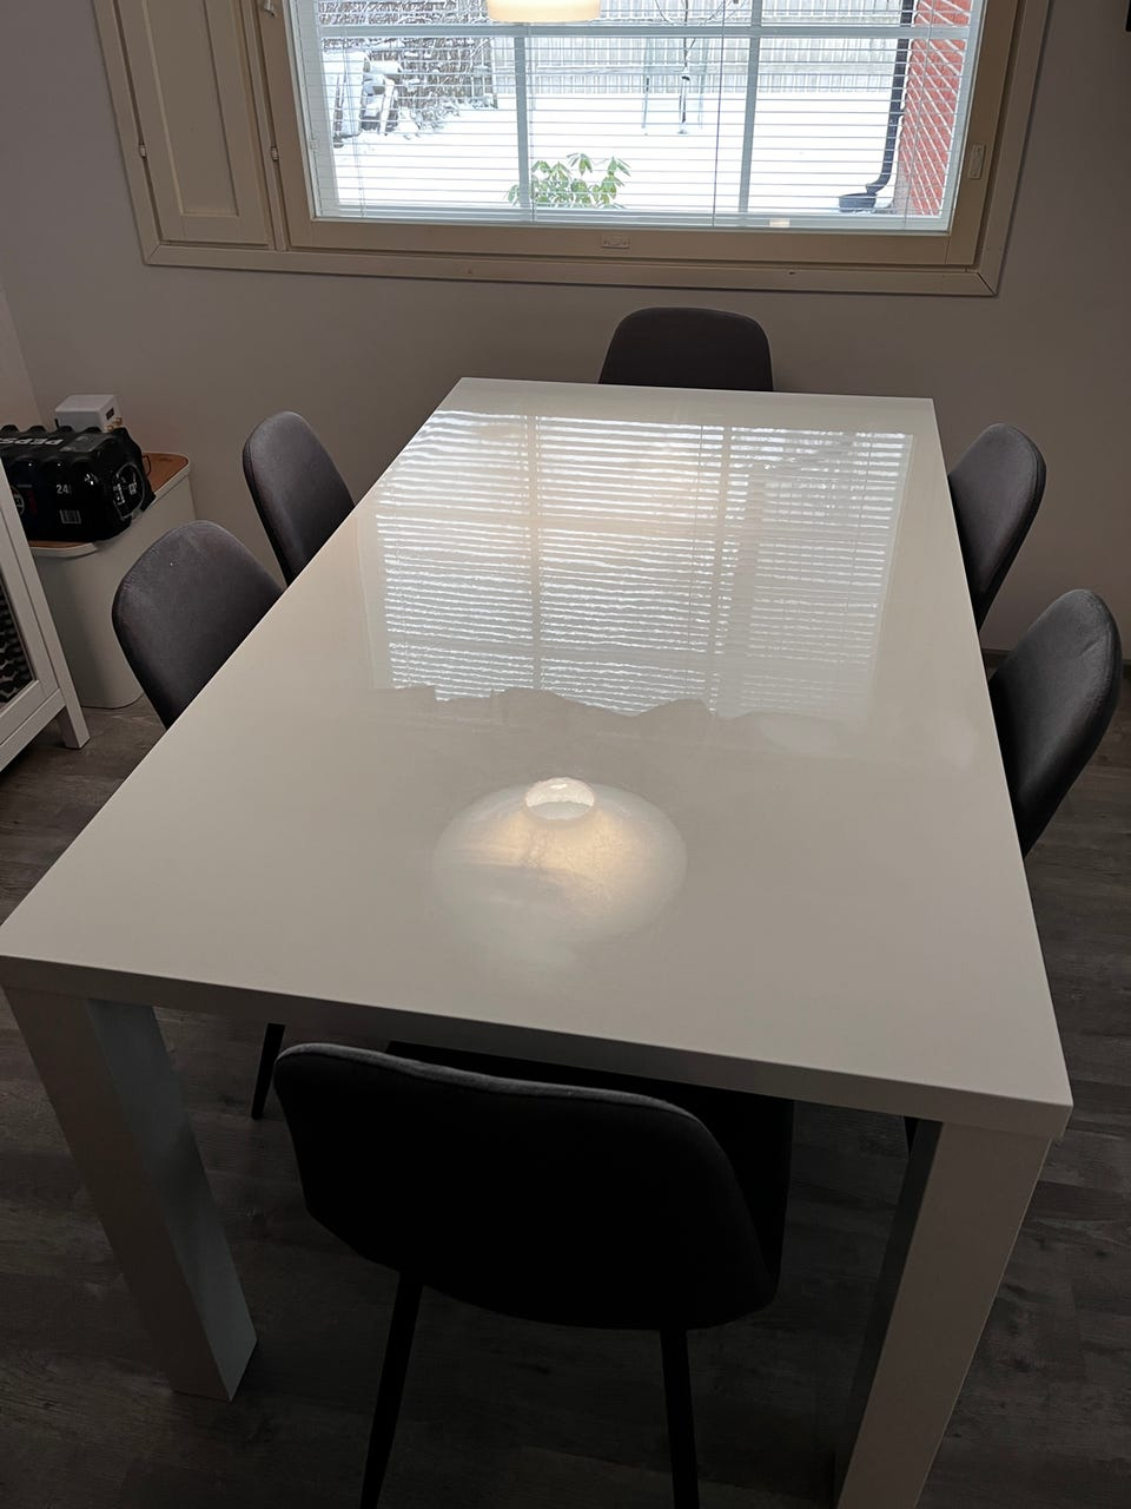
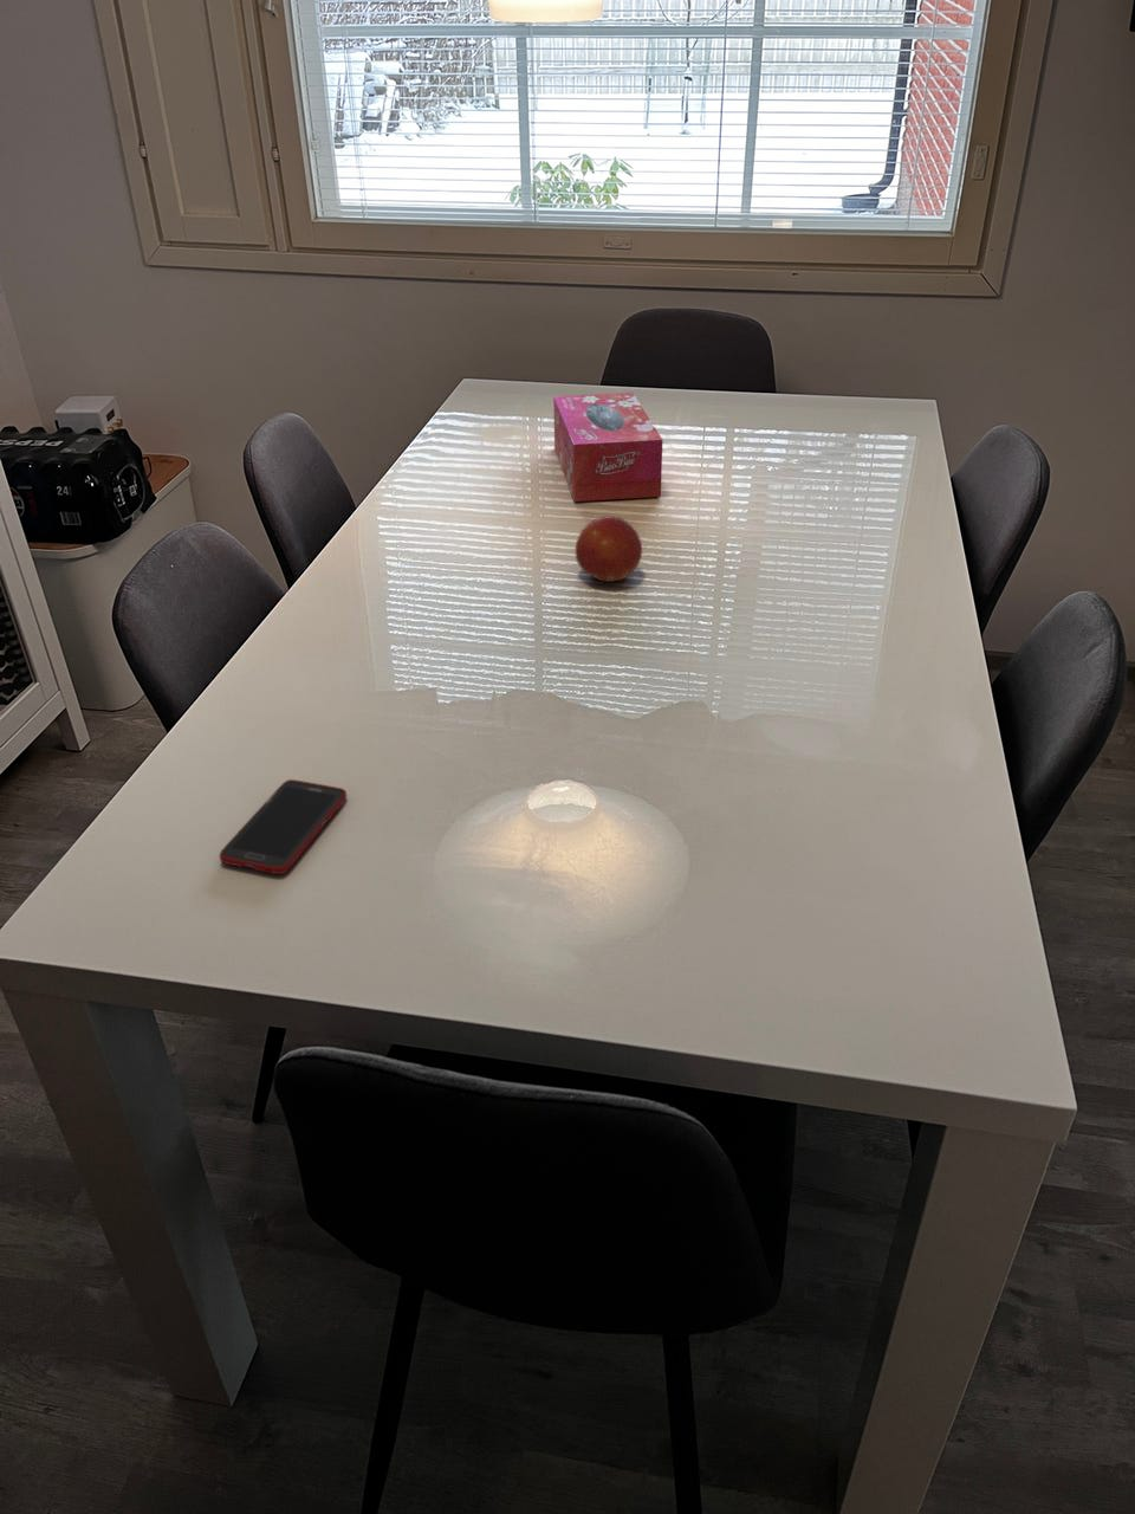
+ fruit [575,516,643,585]
+ tissue box [552,391,663,503]
+ cell phone [218,778,348,875]
